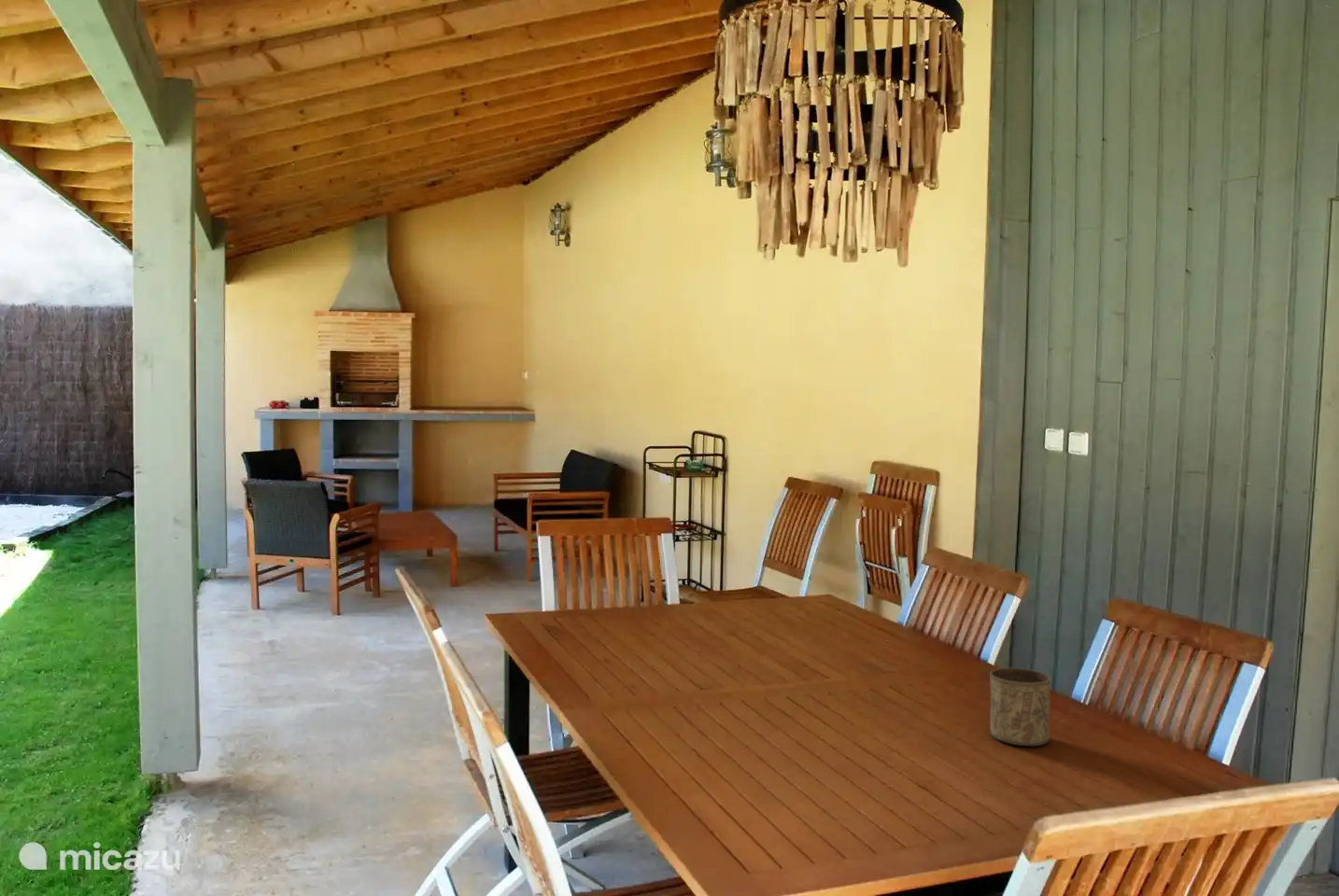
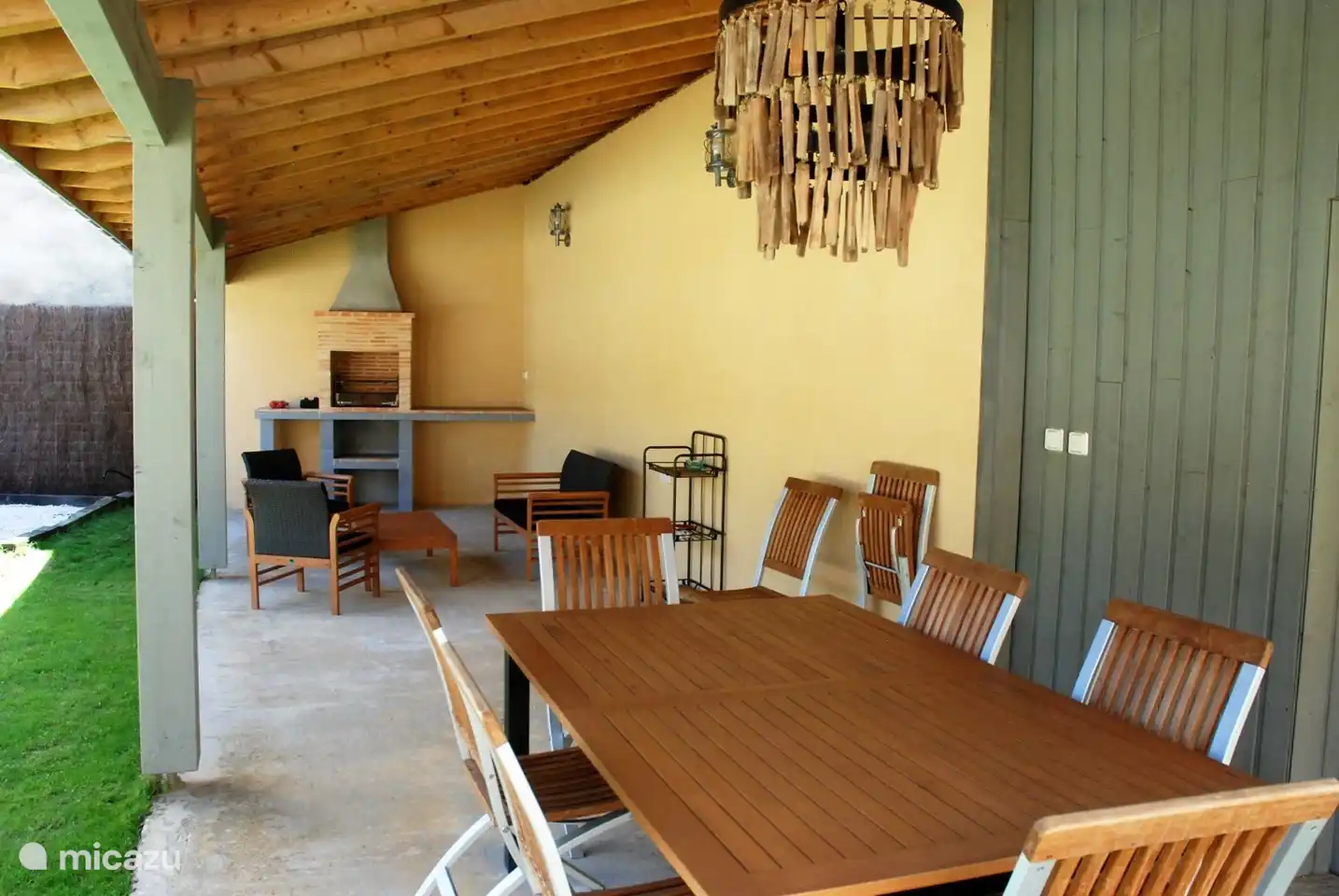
- cup [989,667,1051,747]
